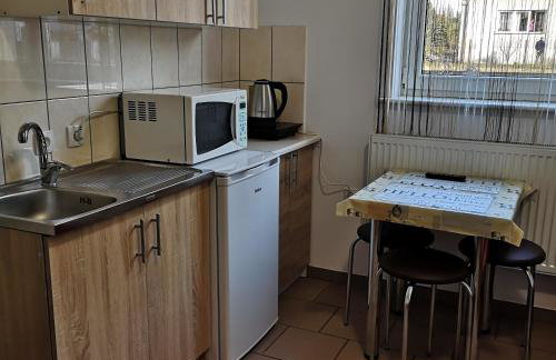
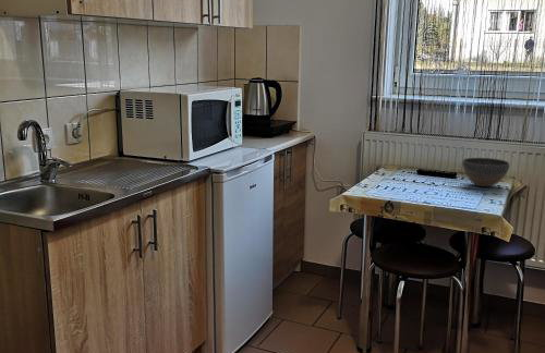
+ bowl [461,157,510,187]
